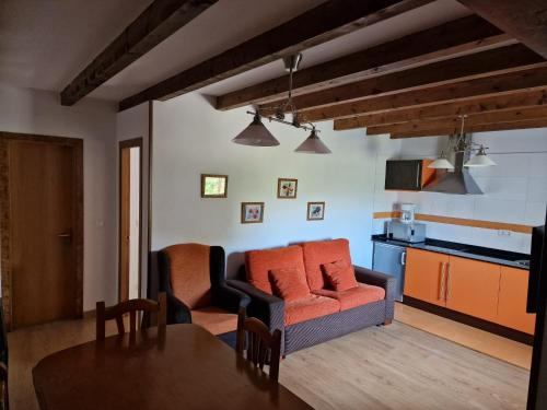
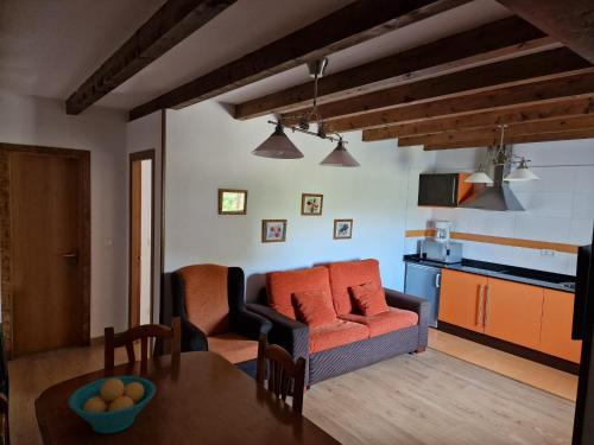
+ fruit bowl [68,375,157,434]
